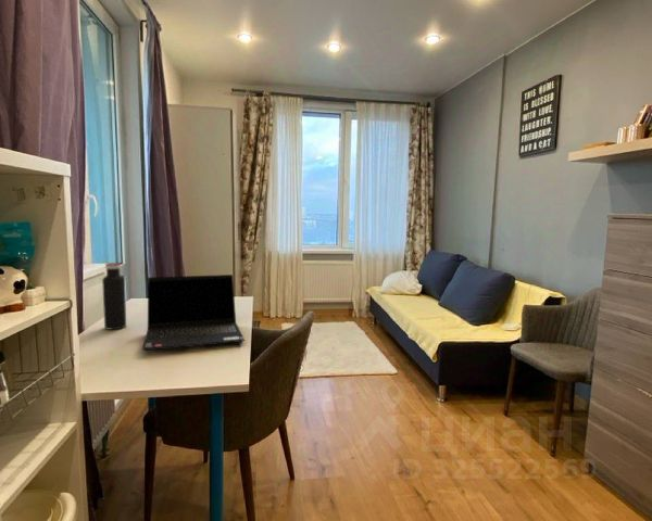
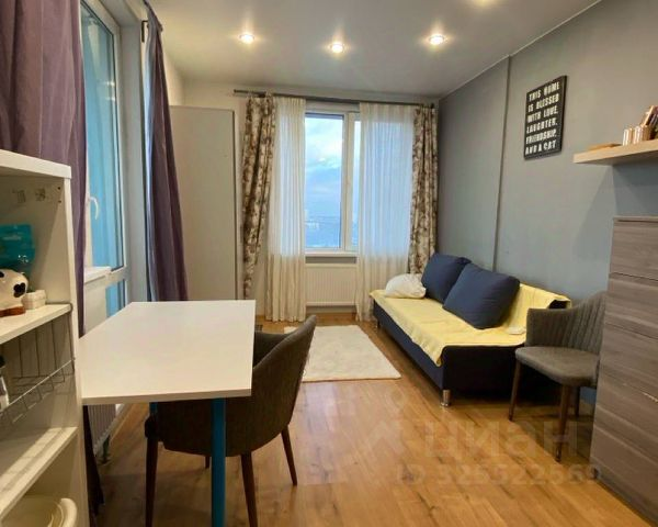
- laptop computer [141,274,246,352]
- water bottle [101,262,127,331]
